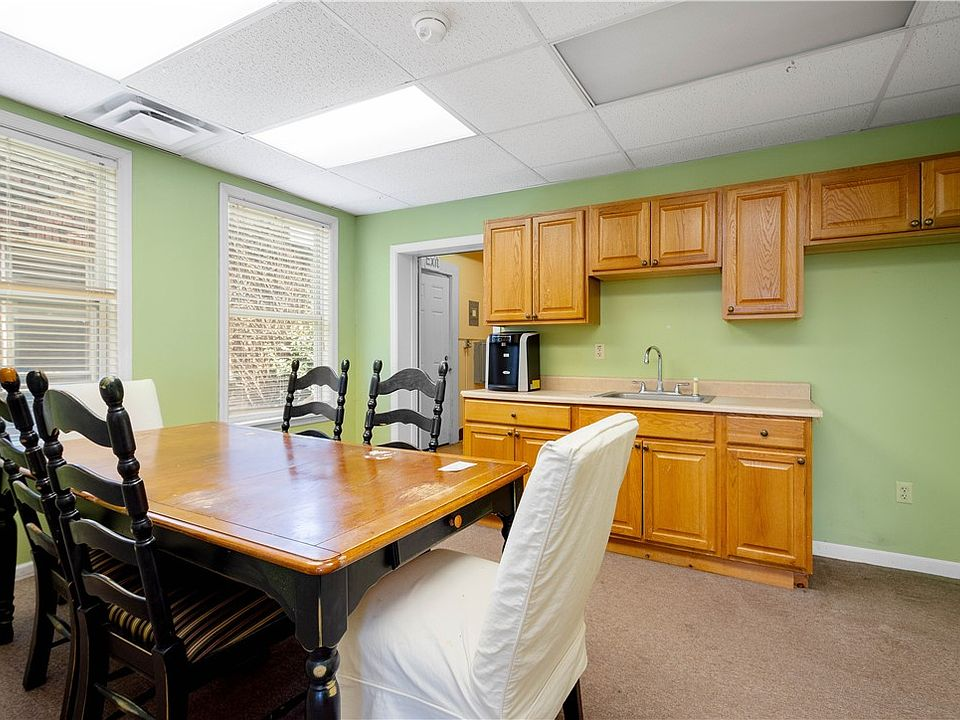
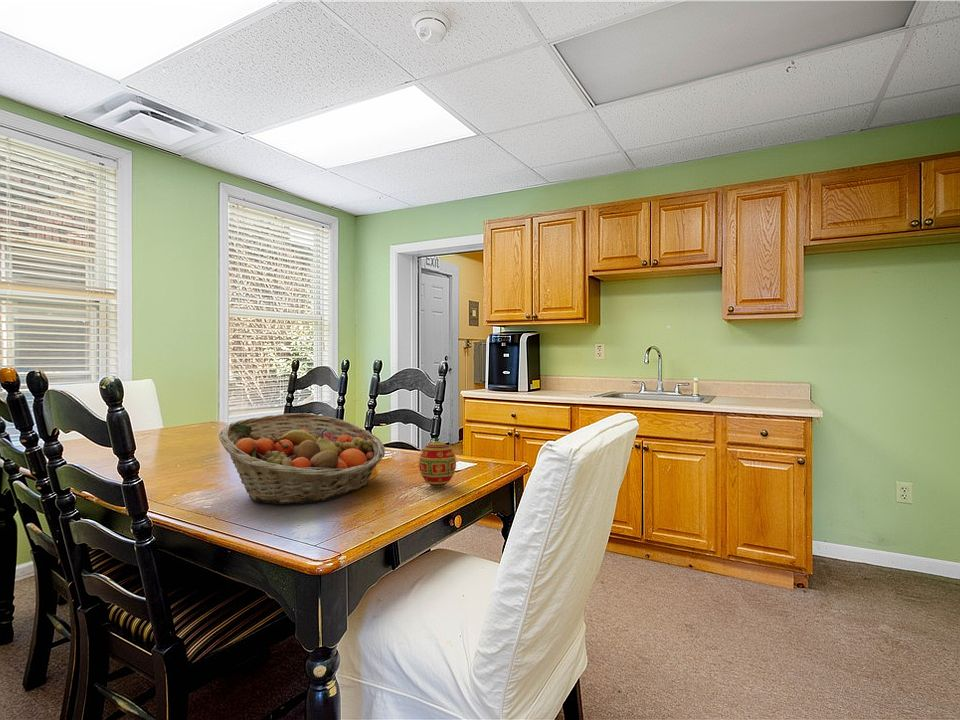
+ decorative egg [418,436,457,488]
+ fruit basket [217,412,386,505]
